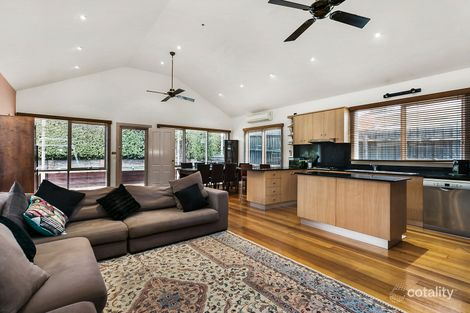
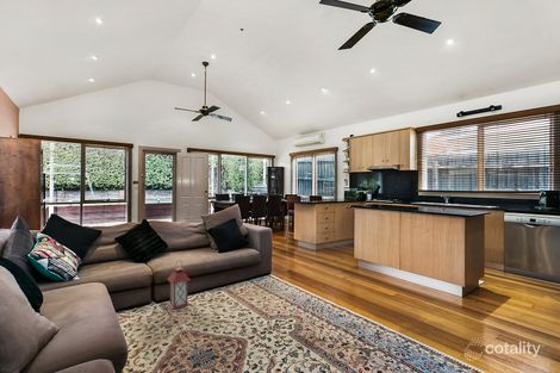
+ lantern [166,259,192,310]
